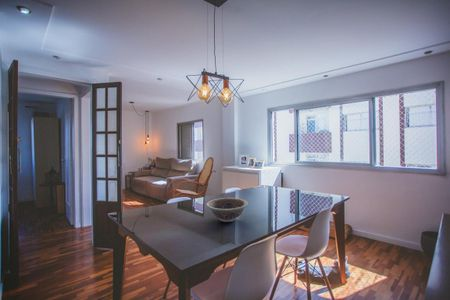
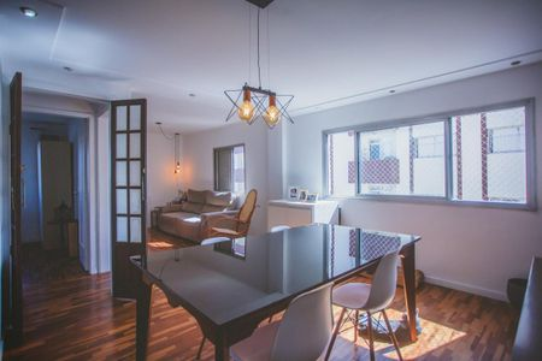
- decorative bowl [206,197,249,223]
